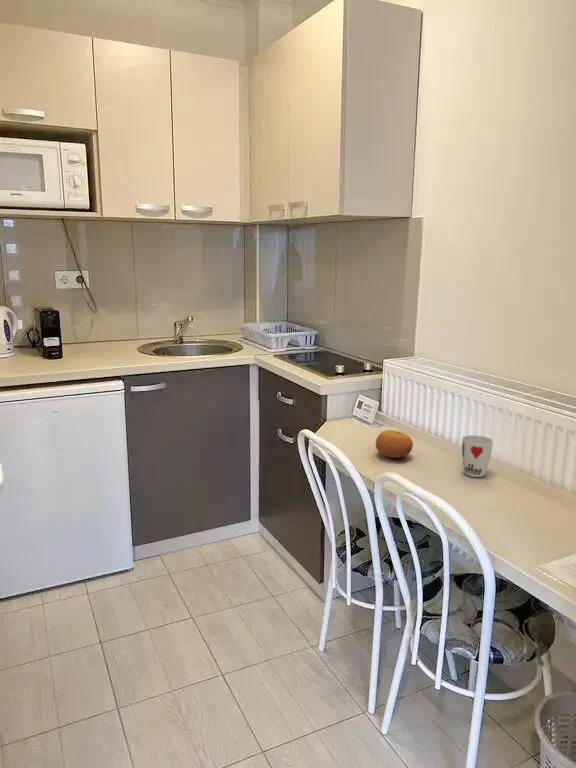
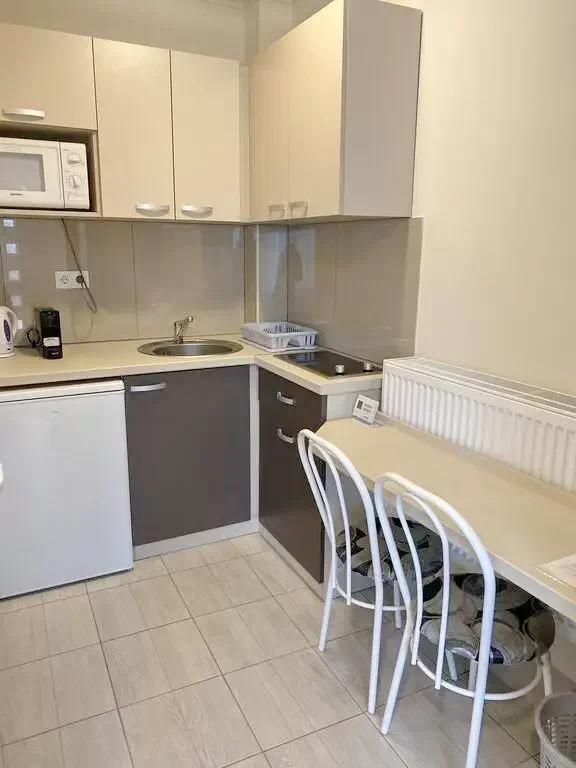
- cup [461,434,494,478]
- fruit [375,429,414,459]
